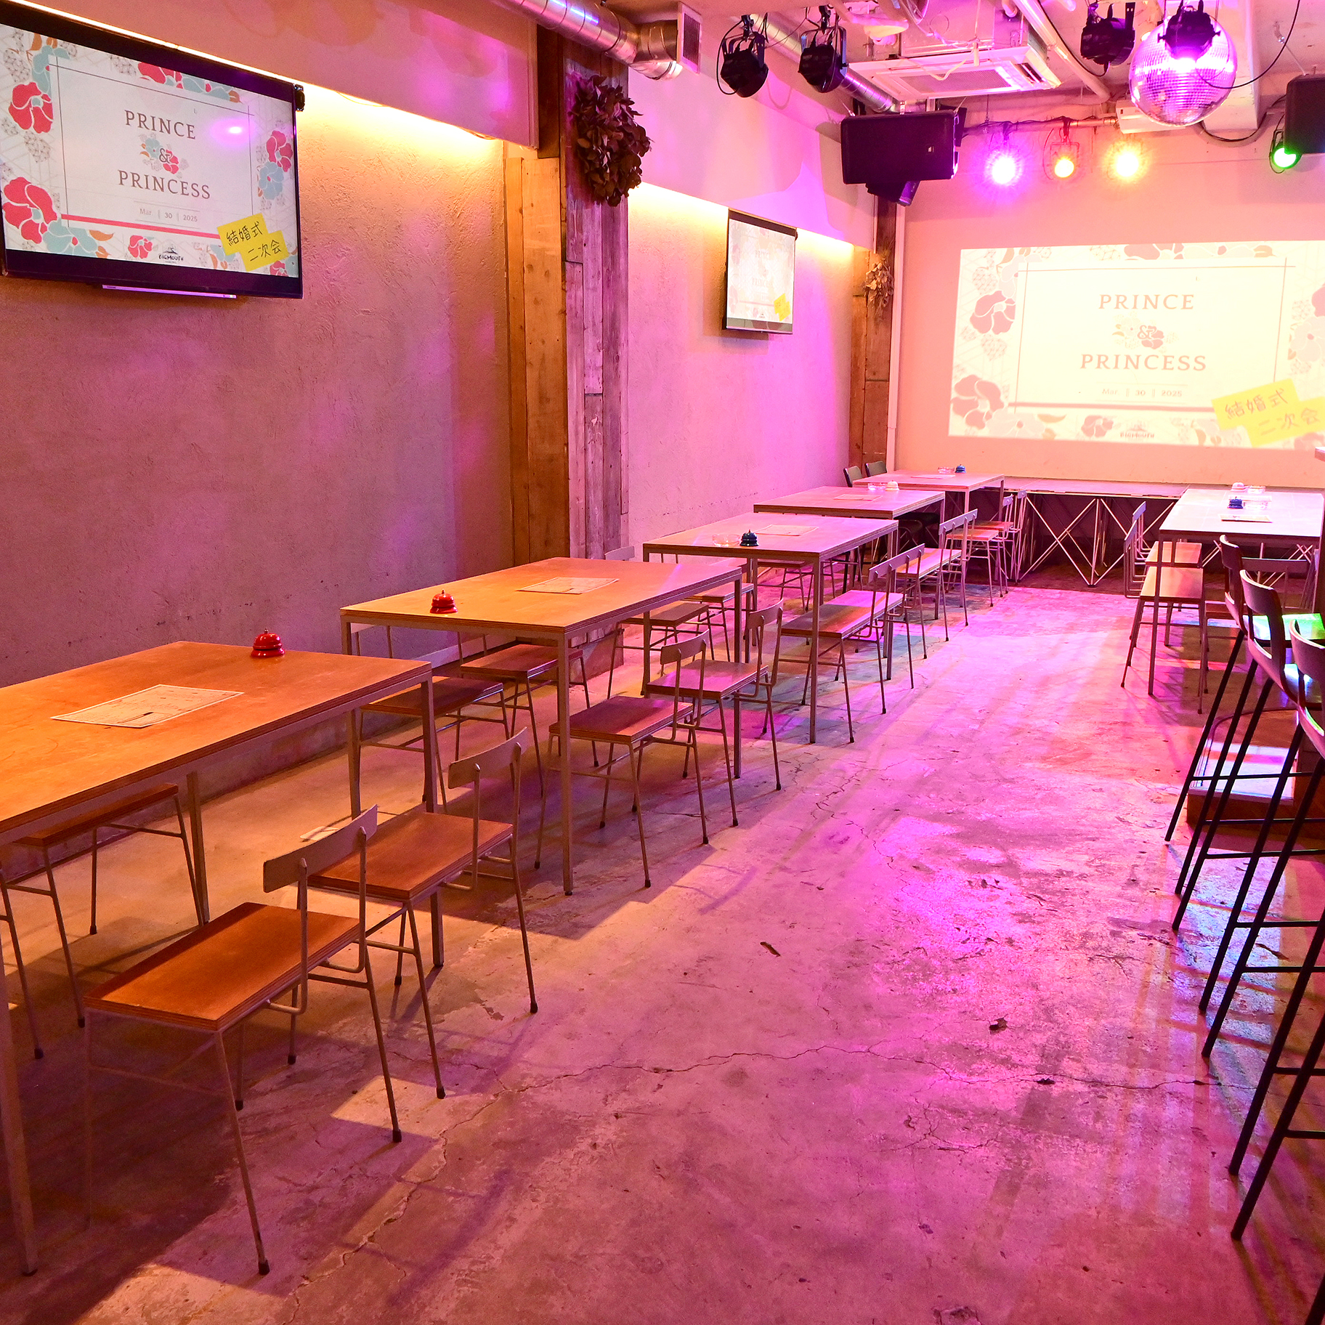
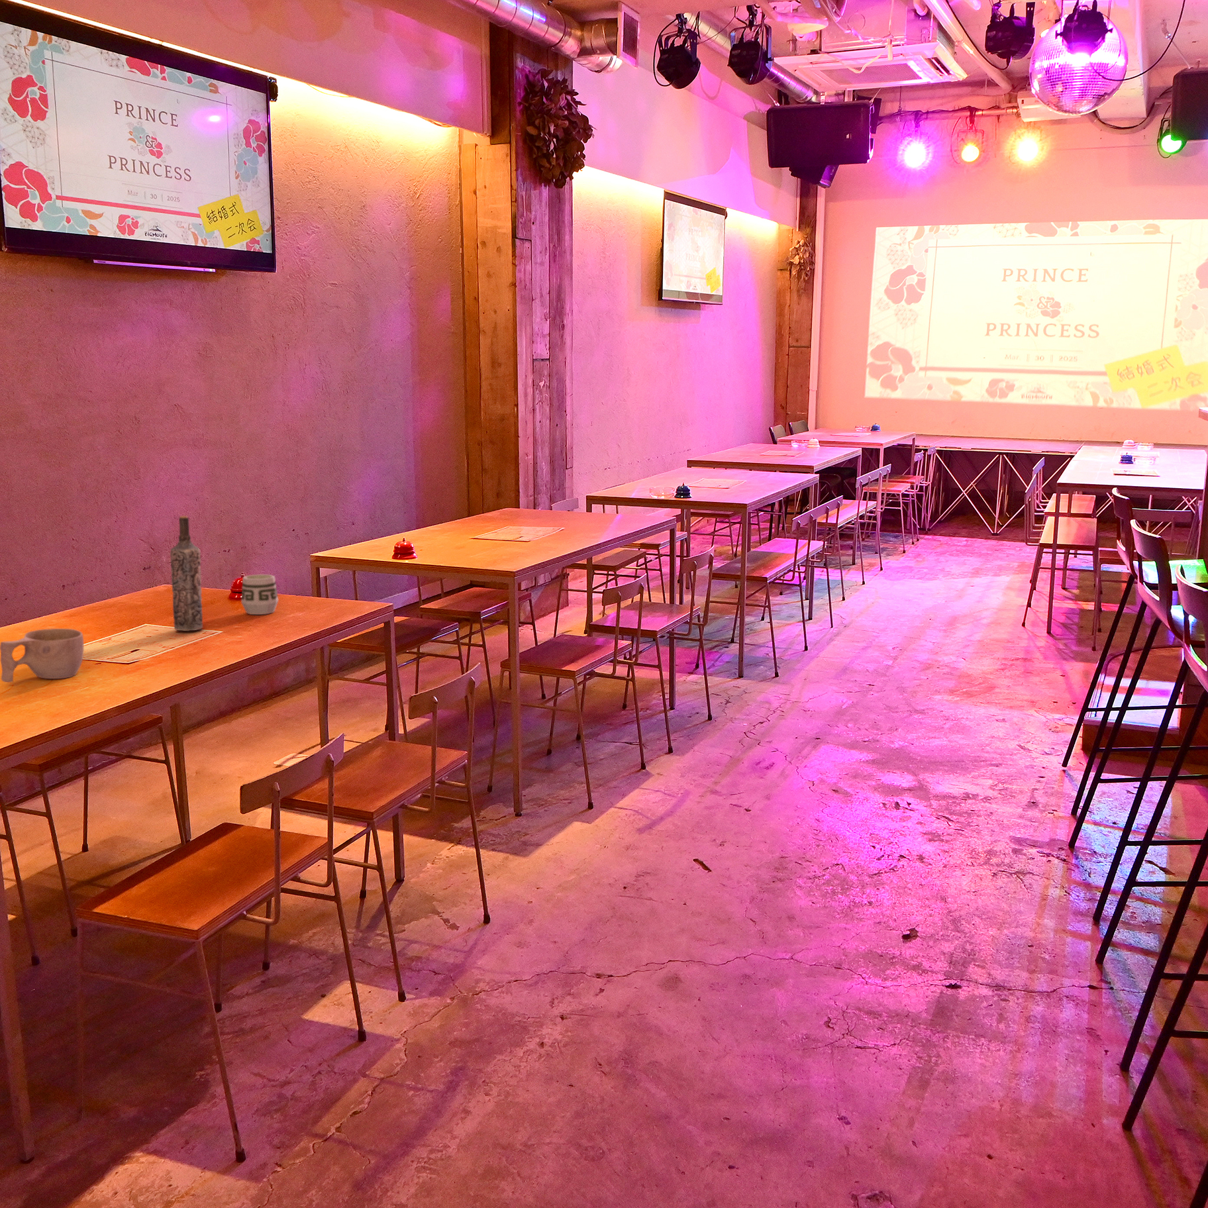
+ bottle [169,516,204,632]
+ cup [240,573,279,615]
+ cup [0,628,84,683]
